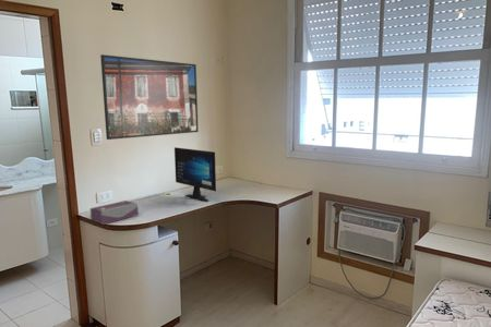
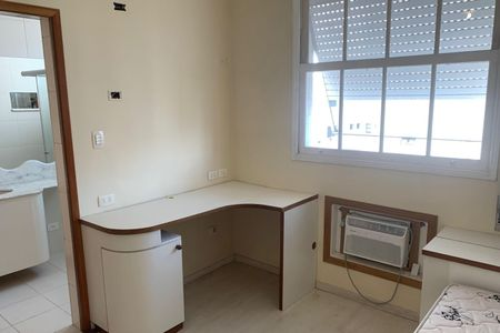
- tissue box [89,199,140,226]
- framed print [99,53,200,141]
- computer monitor [173,146,217,203]
